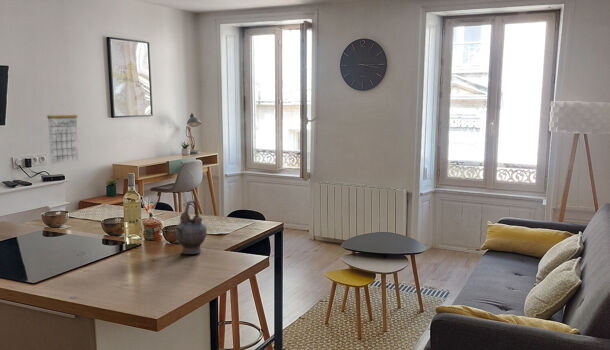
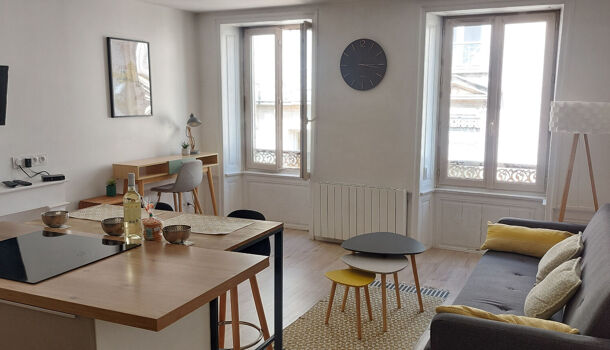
- calendar [46,103,80,165]
- teapot [173,199,208,255]
